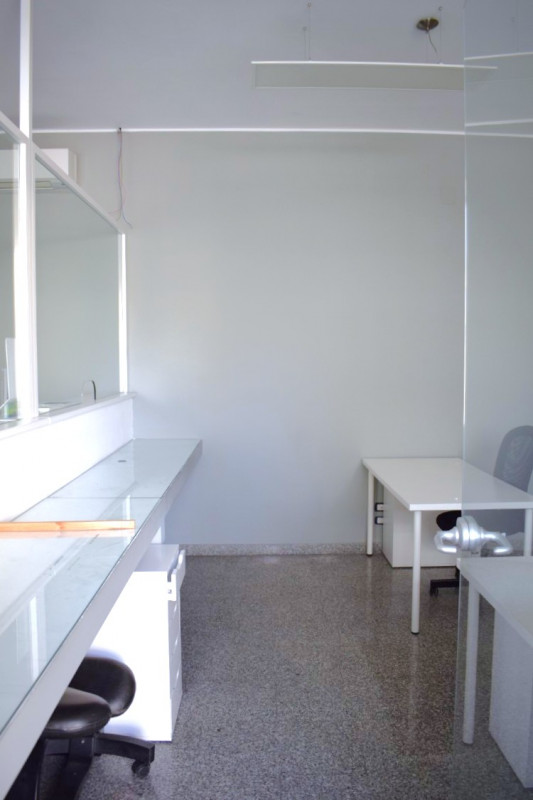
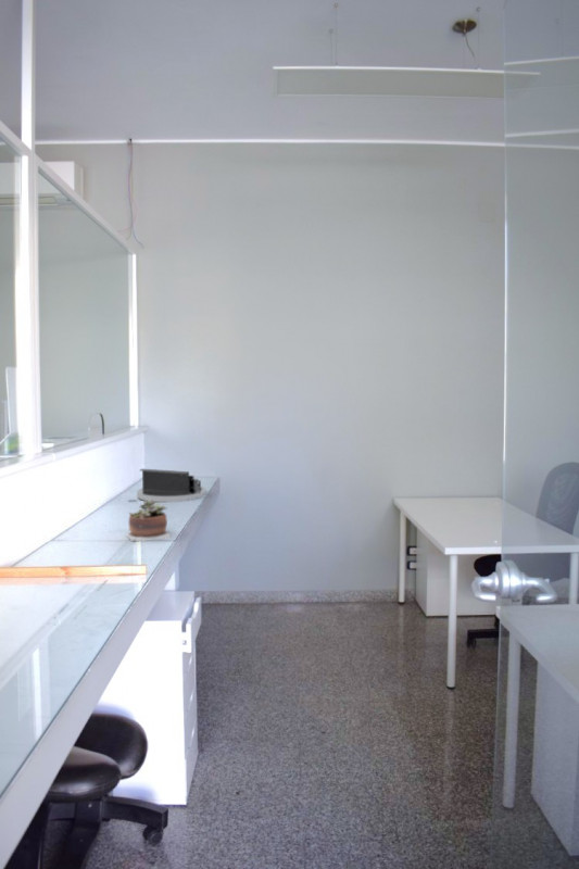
+ desk organizer [136,468,207,503]
+ succulent plant [126,499,172,543]
